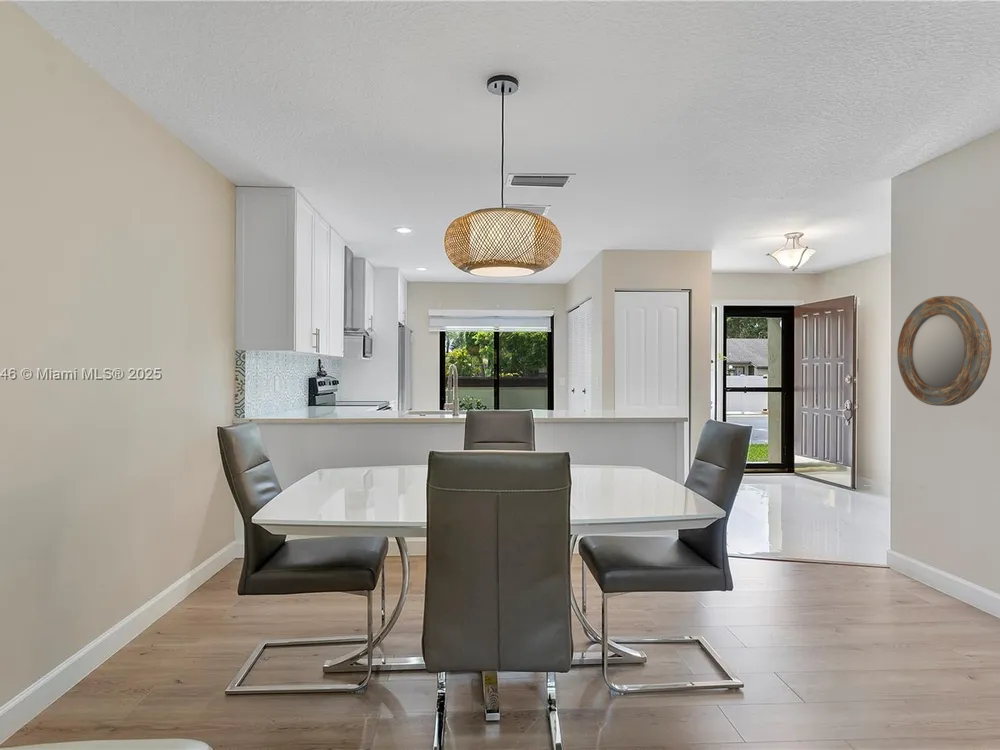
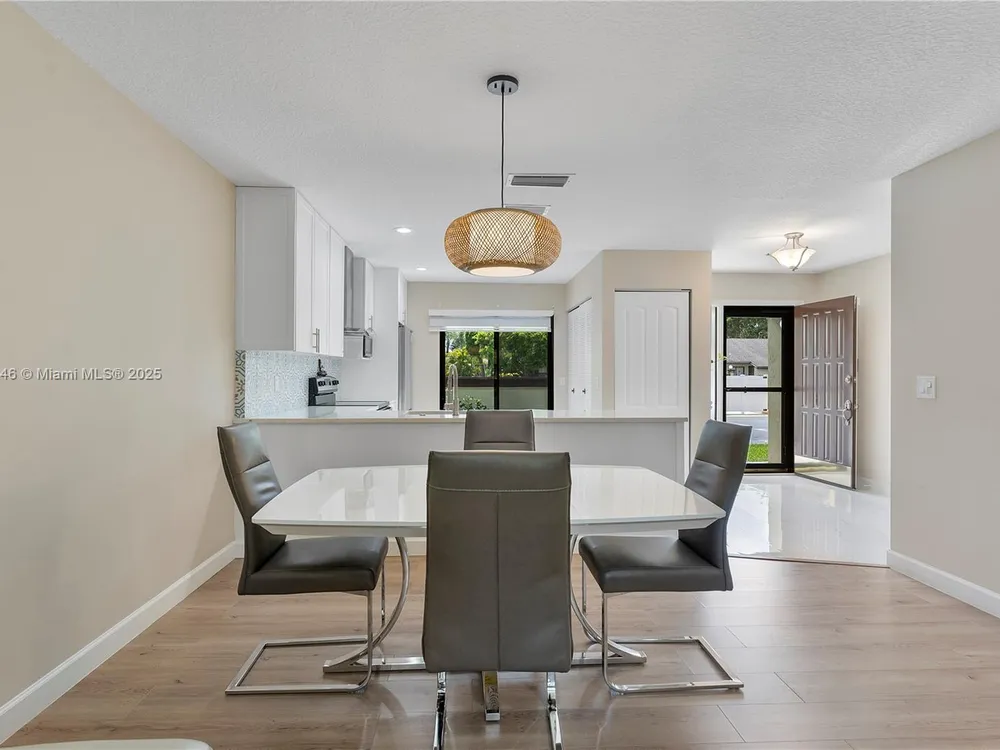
- home mirror [896,295,992,407]
